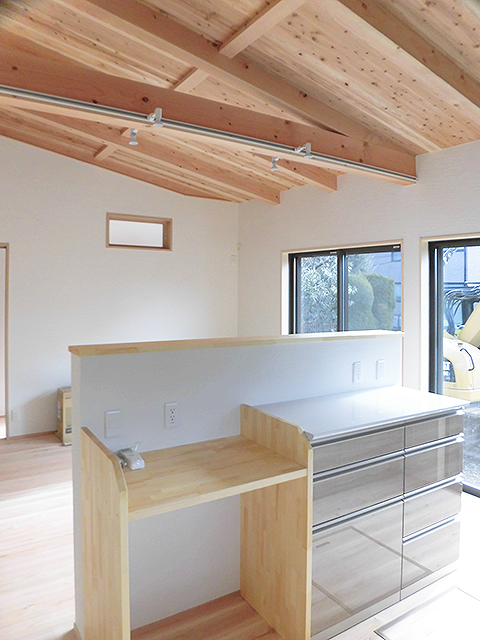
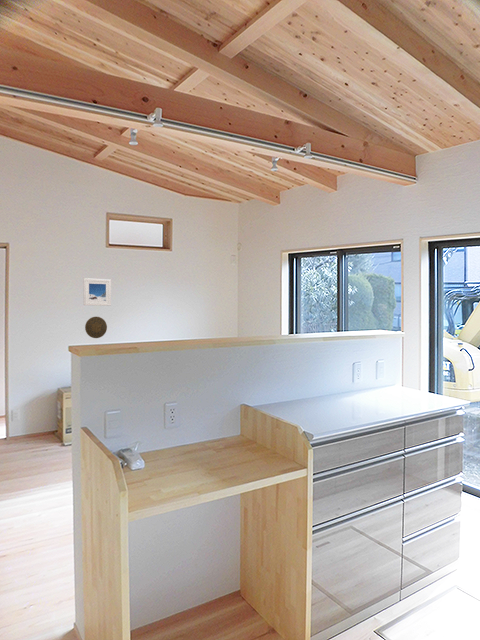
+ decorative plate [84,316,108,339]
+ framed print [83,277,112,307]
